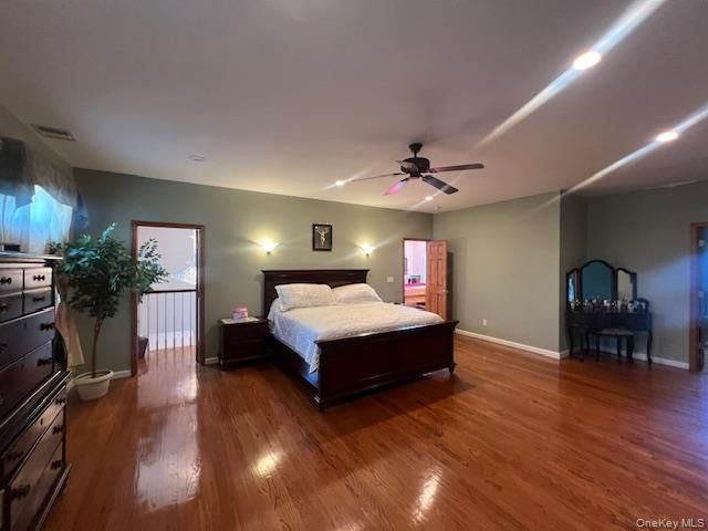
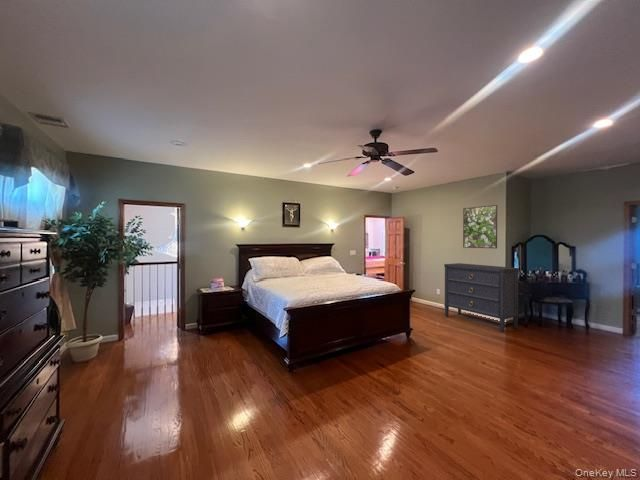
+ dresser [443,262,520,333]
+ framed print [462,204,498,249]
